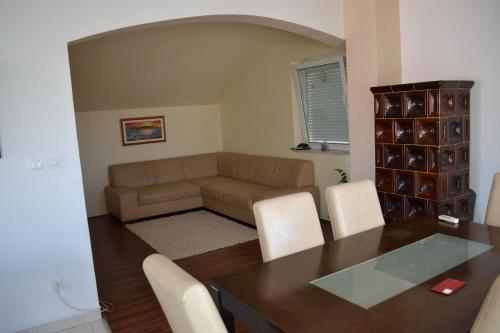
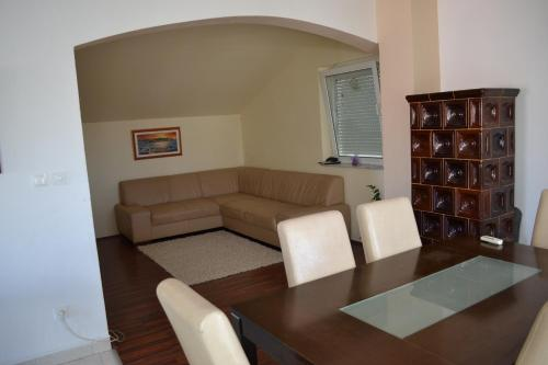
- smartphone [430,277,466,296]
